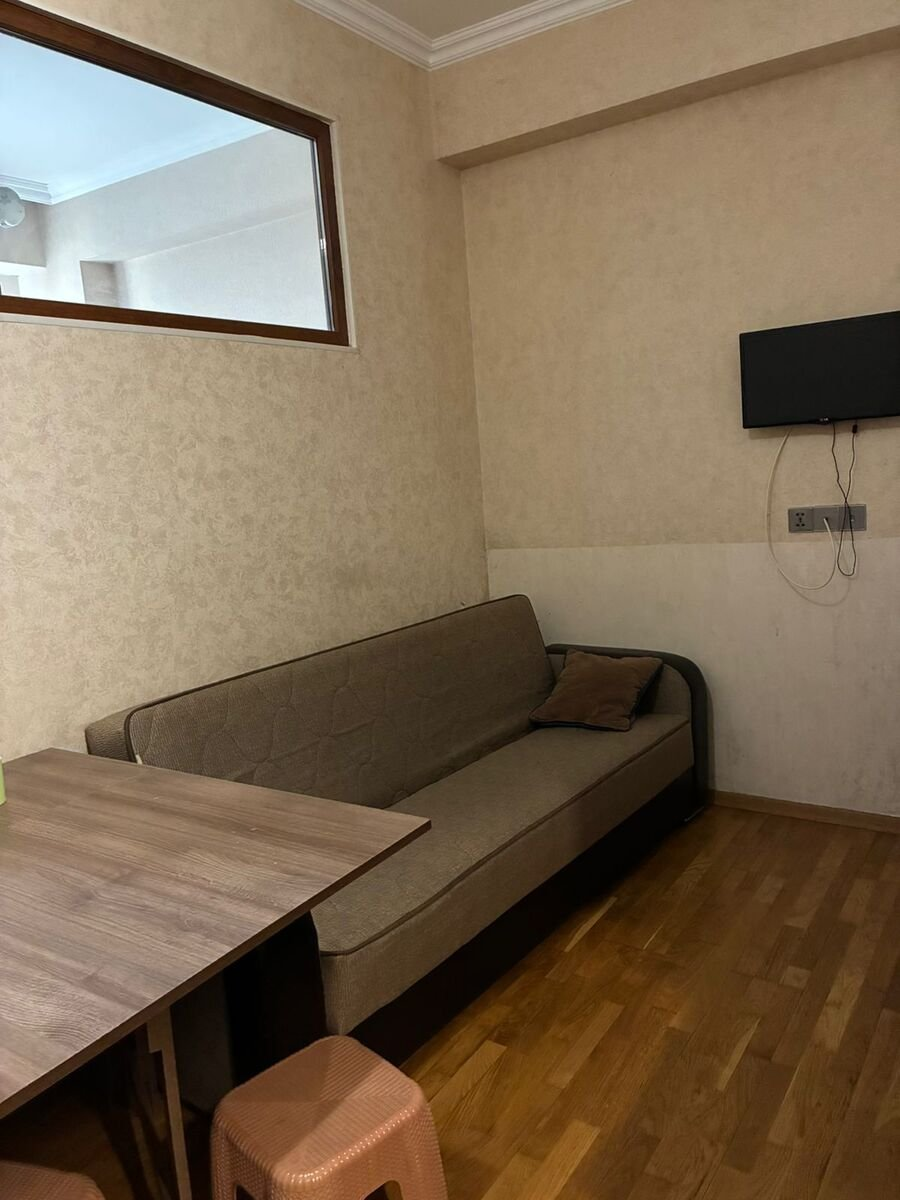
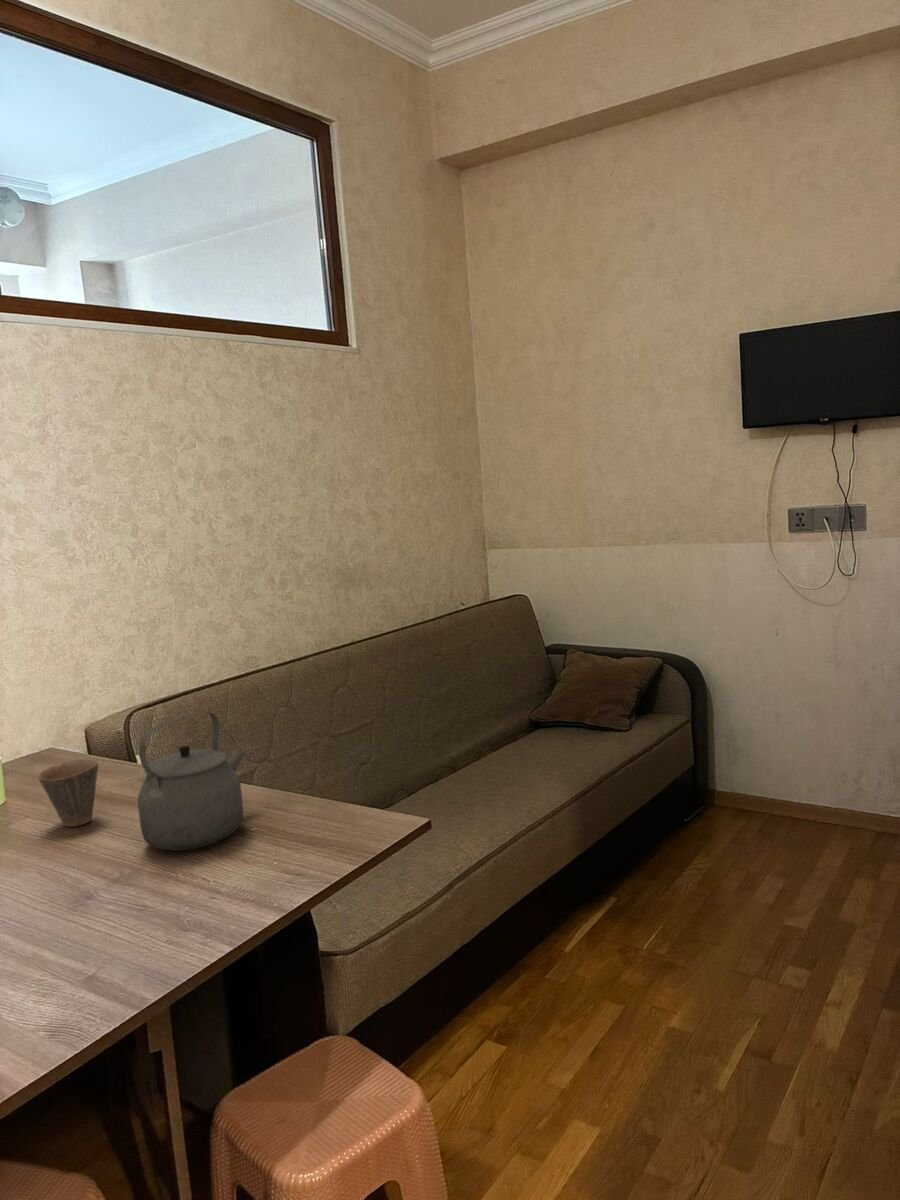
+ tea kettle [137,711,246,851]
+ cup [37,758,99,828]
